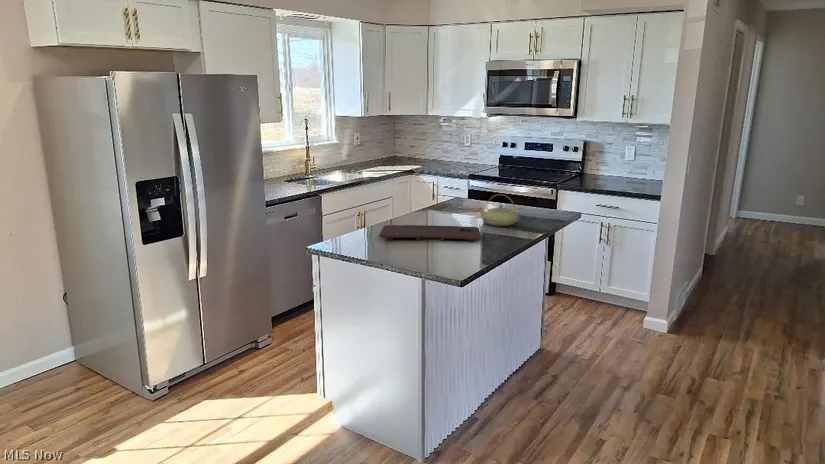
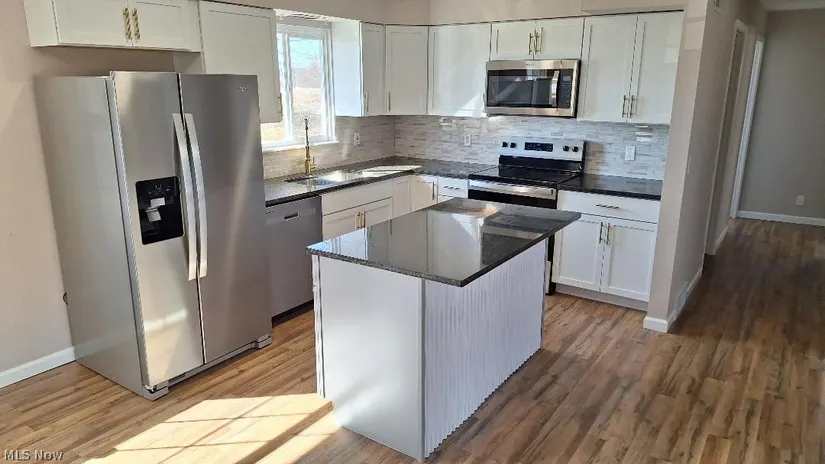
- cutting board [378,224,482,243]
- teapot [477,193,520,227]
